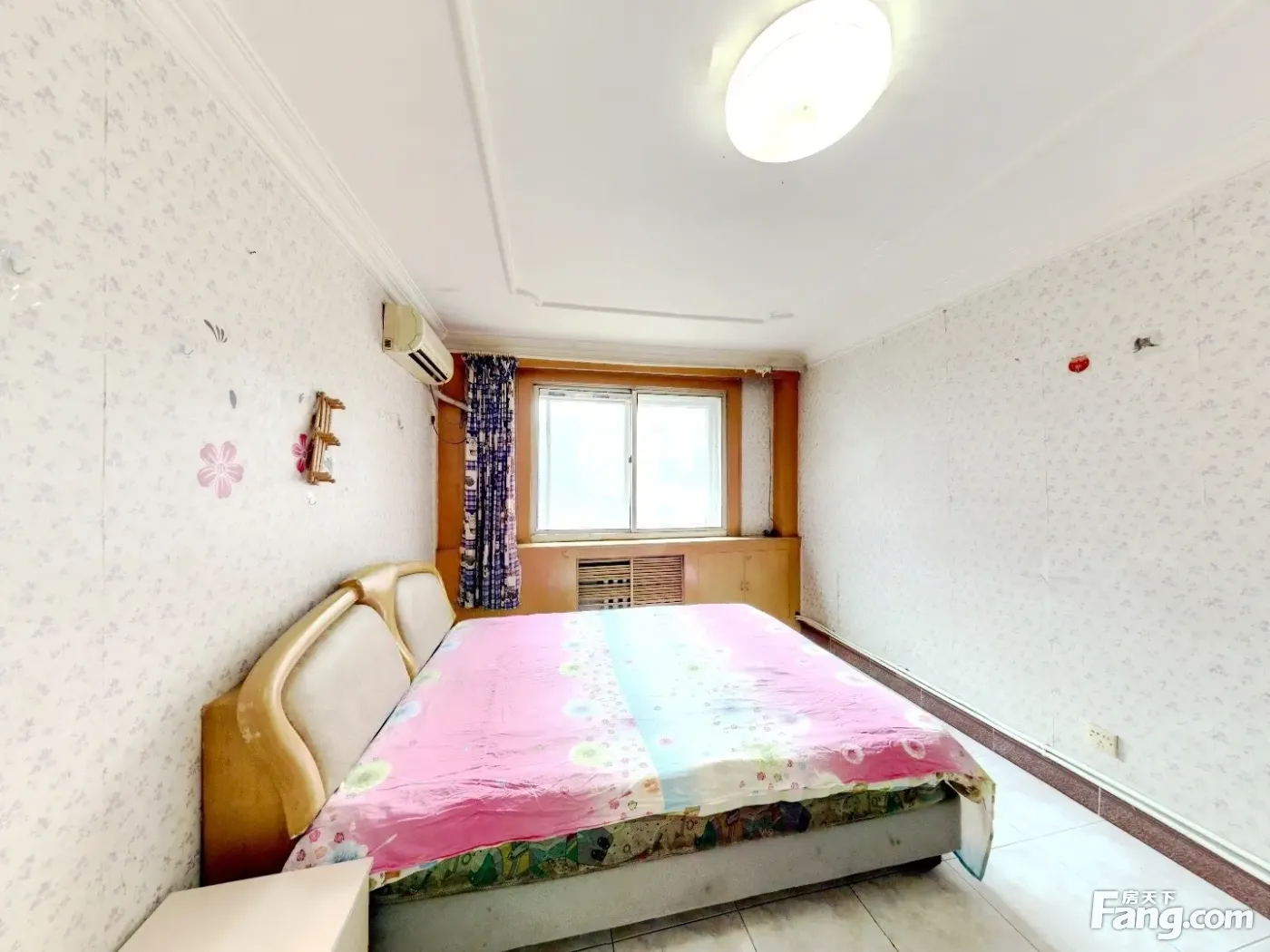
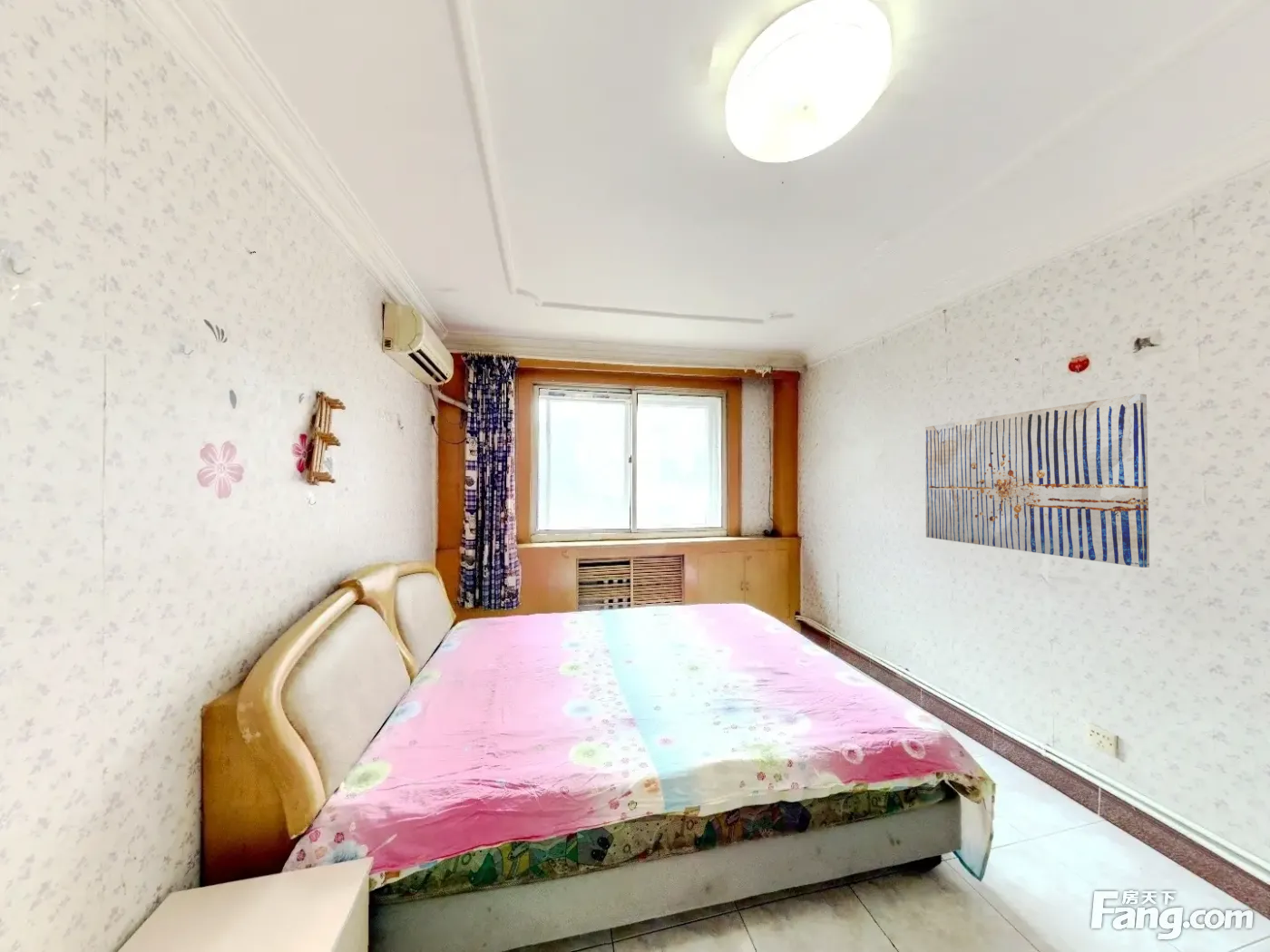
+ wall art [924,393,1150,568]
